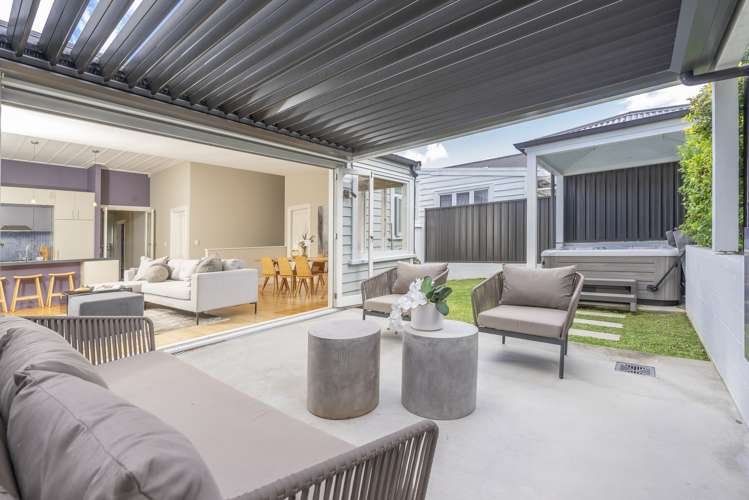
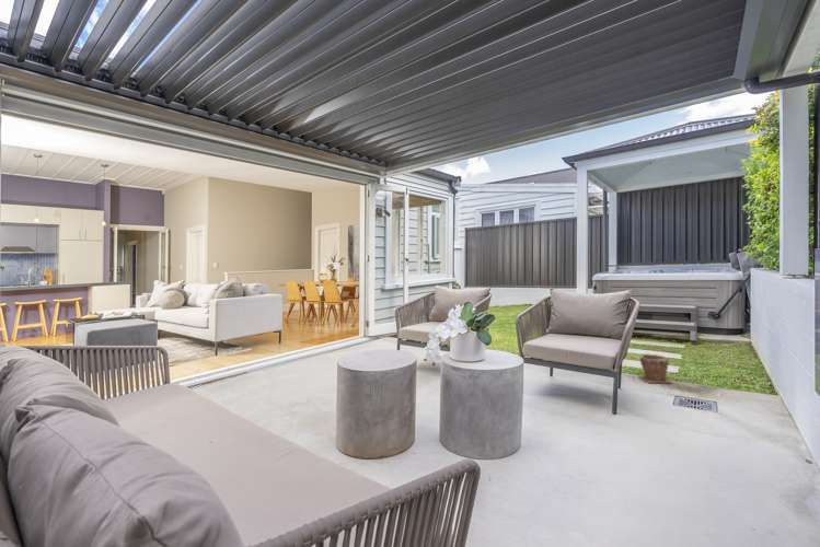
+ plant pot [637,352,672,384]
